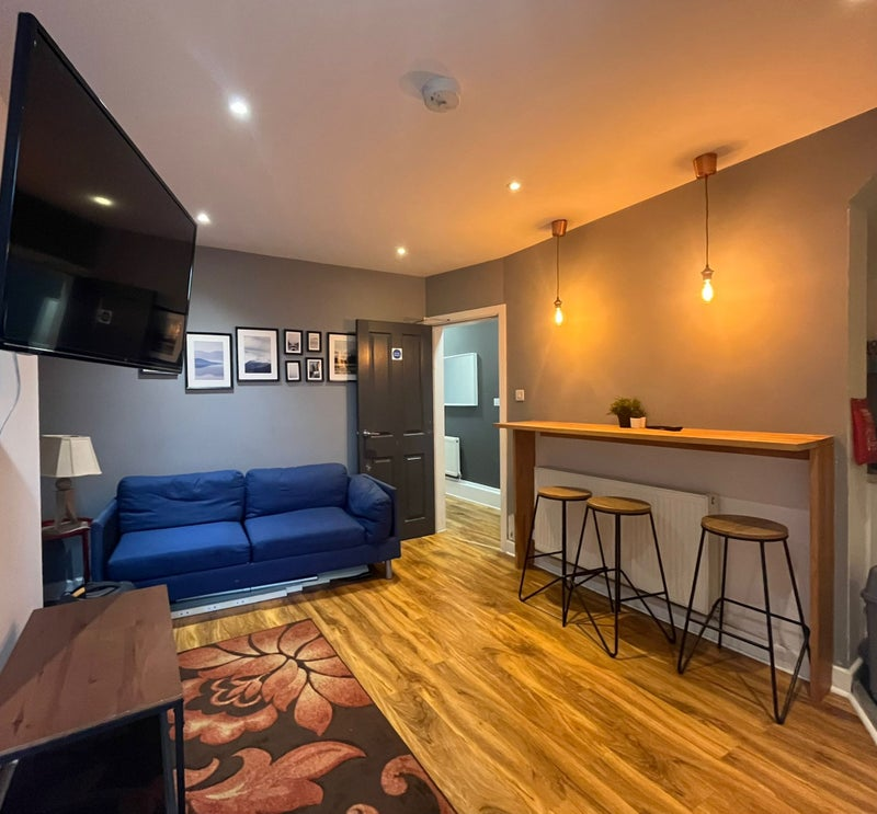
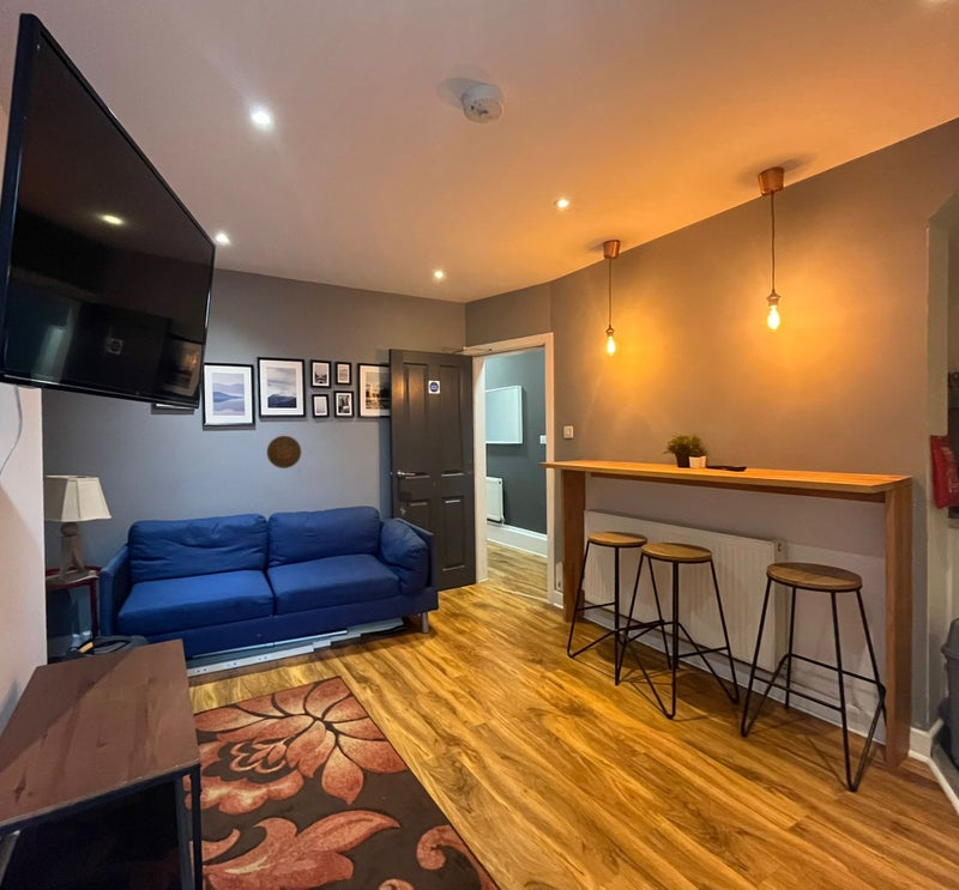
+ decorative plate [266,435,302,470]
